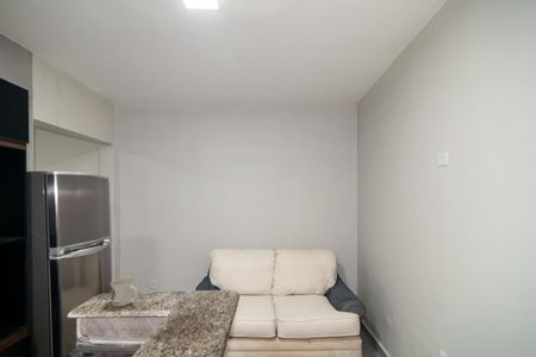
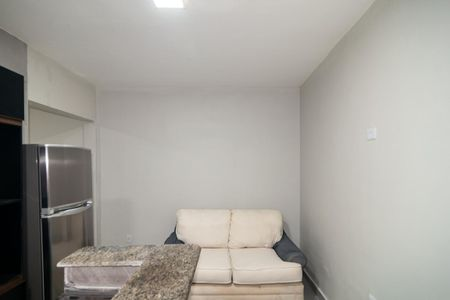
- mug [110,276,139,307]
